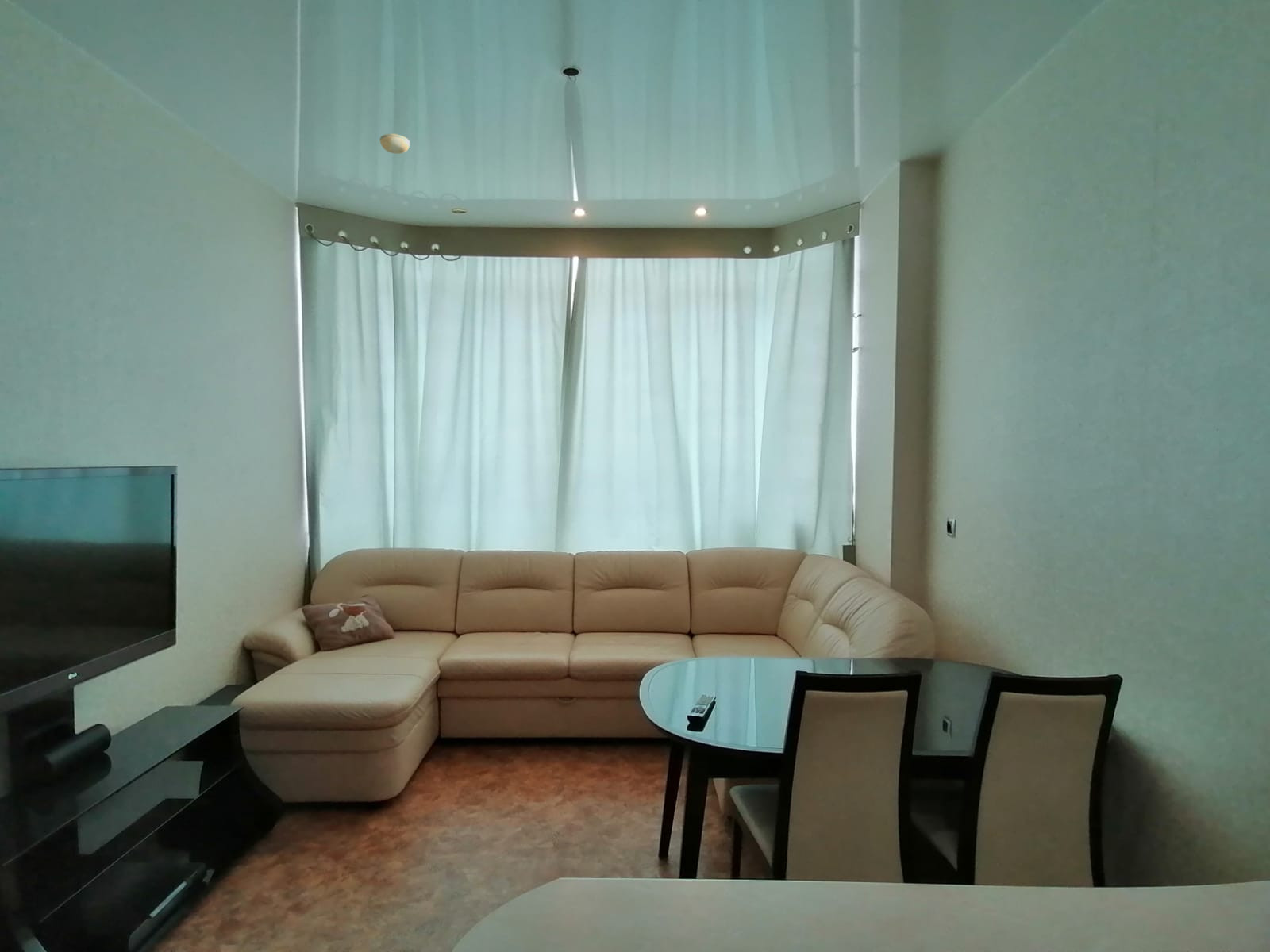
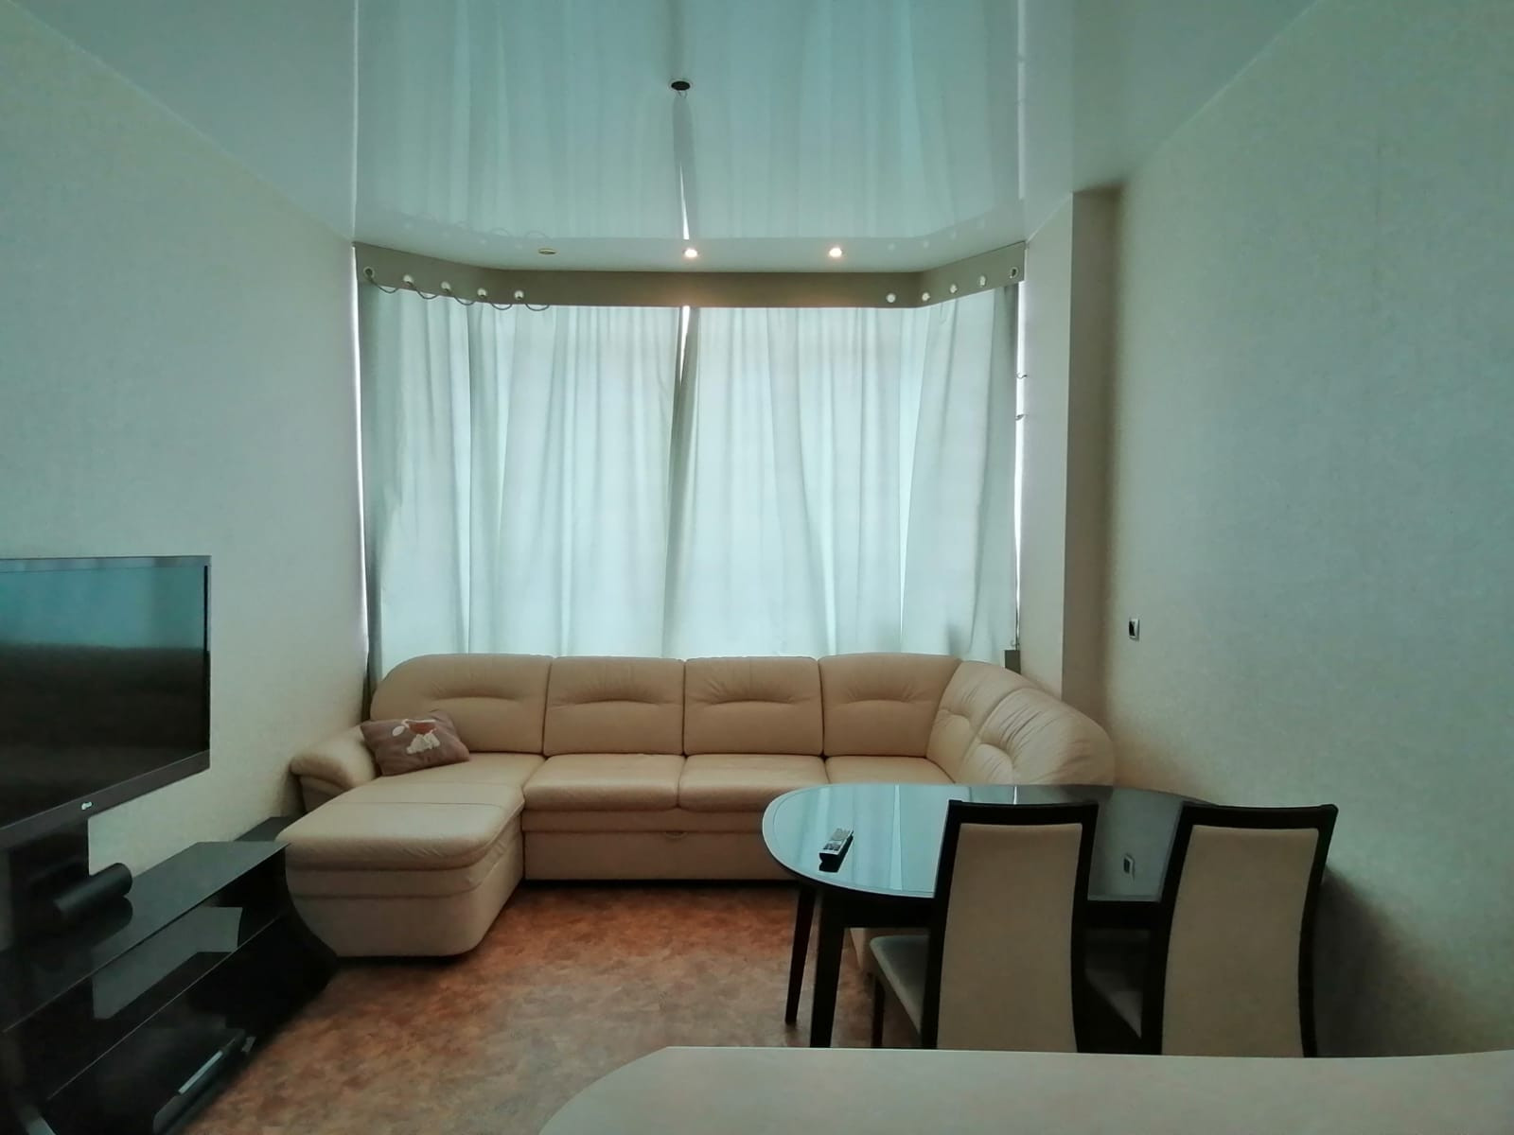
- smoke detector [379,132,410,155]
